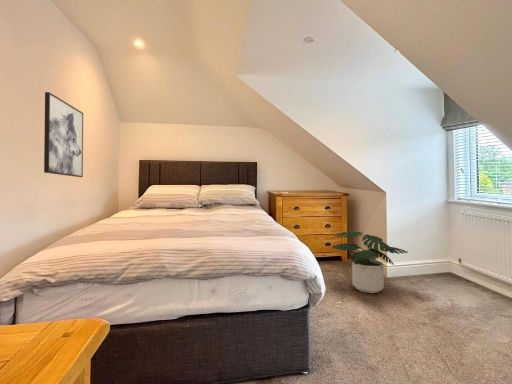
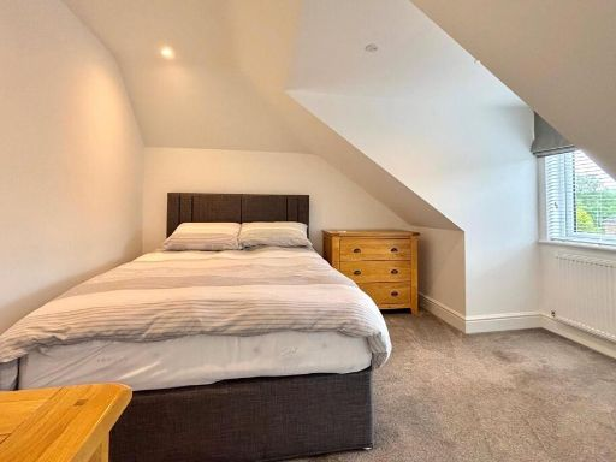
- potted plant [331,230,409,294]
- wall art [43,91,84,178]
